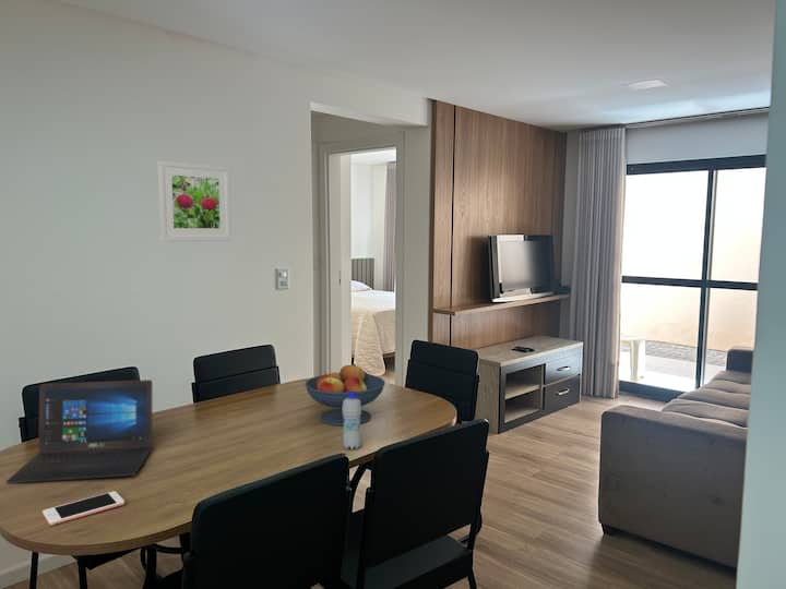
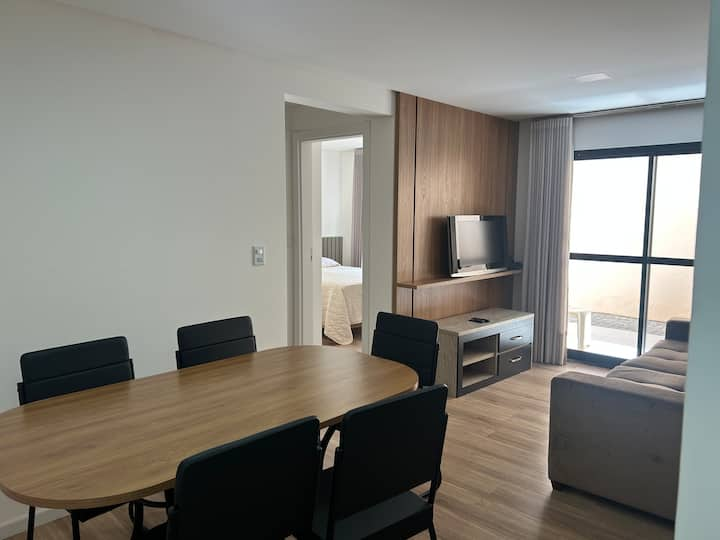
- fruit bowl [303,362,386,426]
- bottle [342,392,362,450]
- laptop [5,378,154,484]
- cell phone [41,490,126,527]
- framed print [156,159,233,242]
